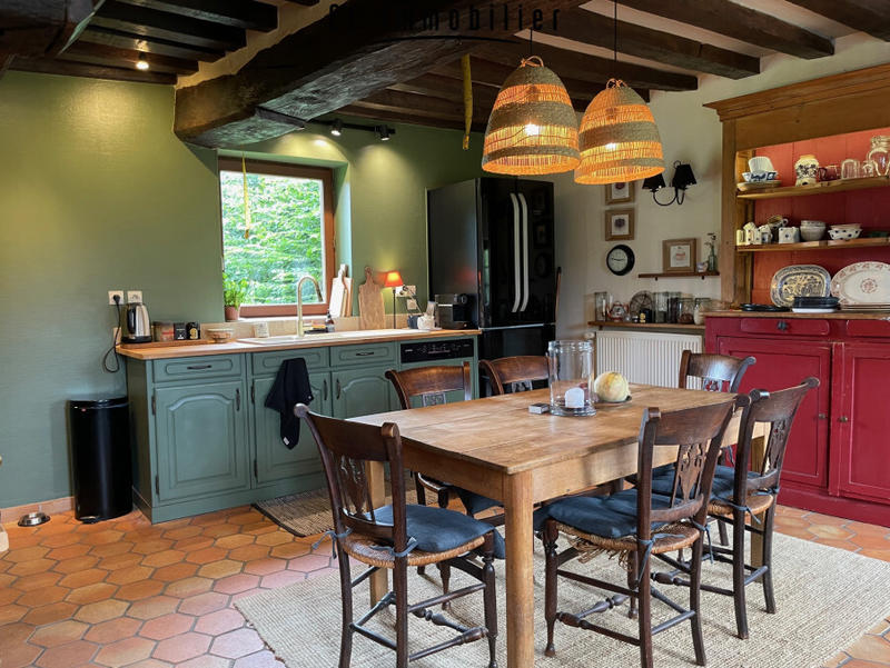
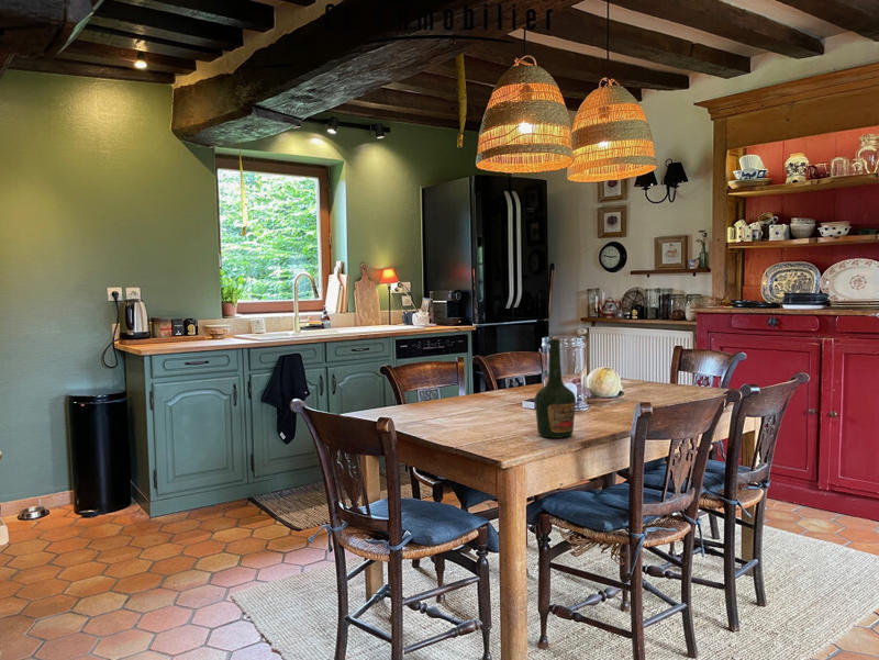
+ bottle [534,337,577,439]
